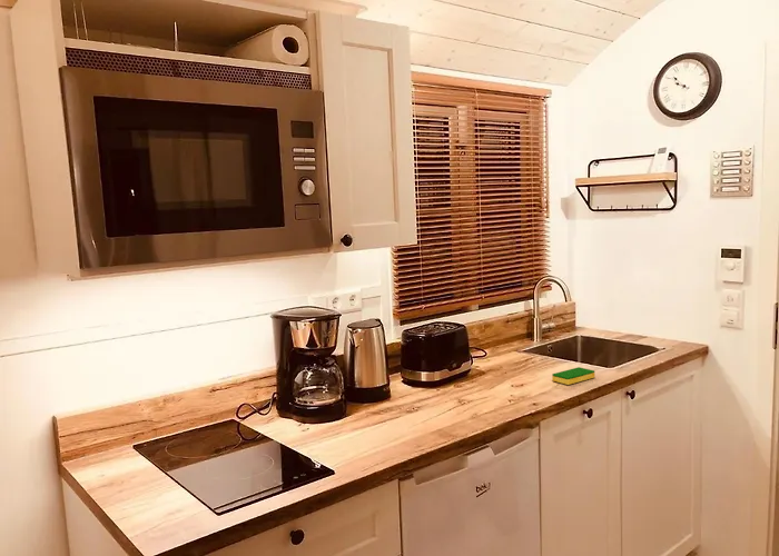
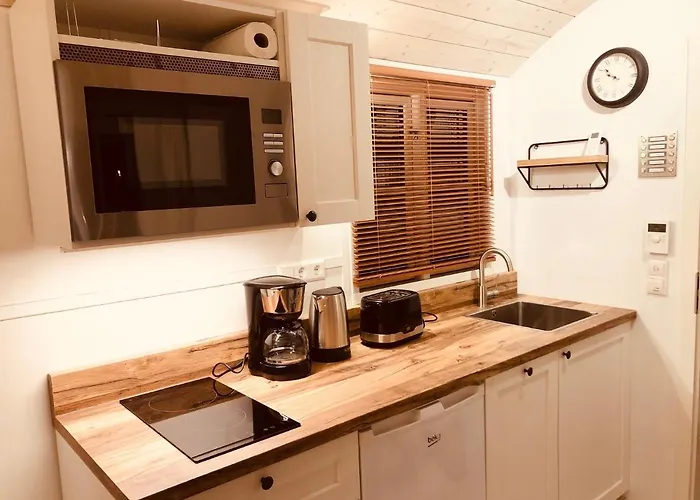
- dish sponge [551,366,596,386]
